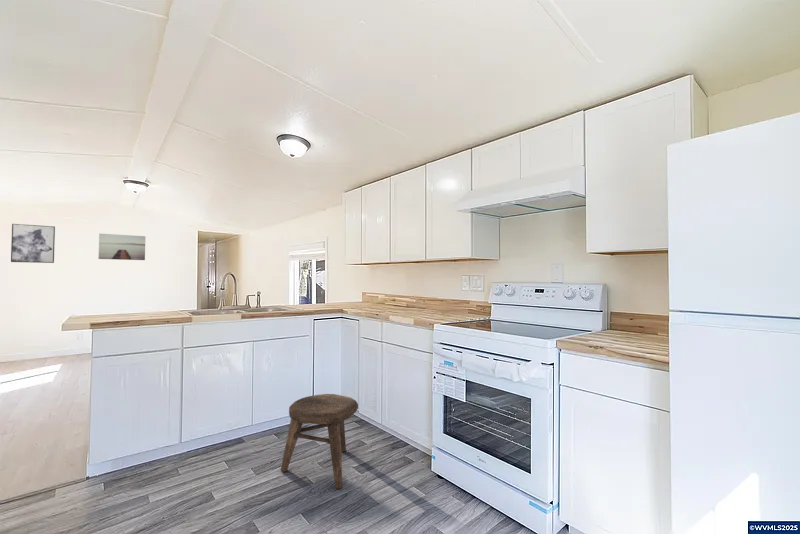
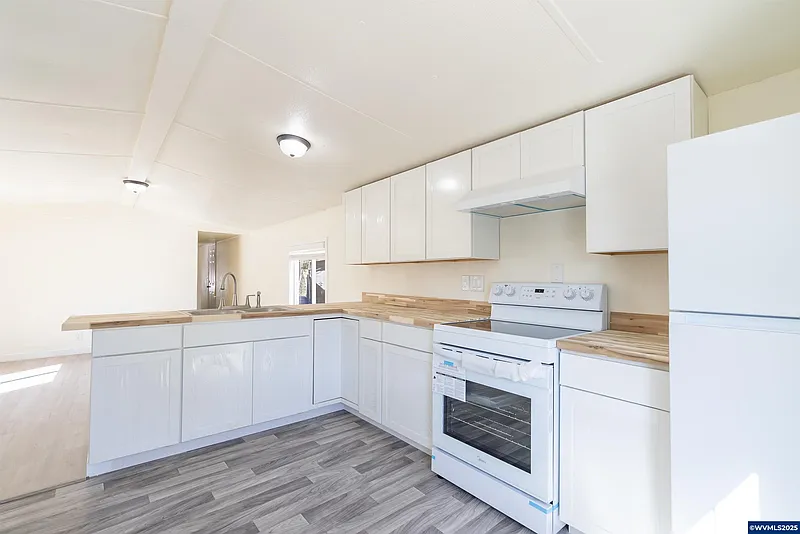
- wall art [97,233,146,261]
- wall art [10,223,56,264]
- stool [279,393,359,490]
